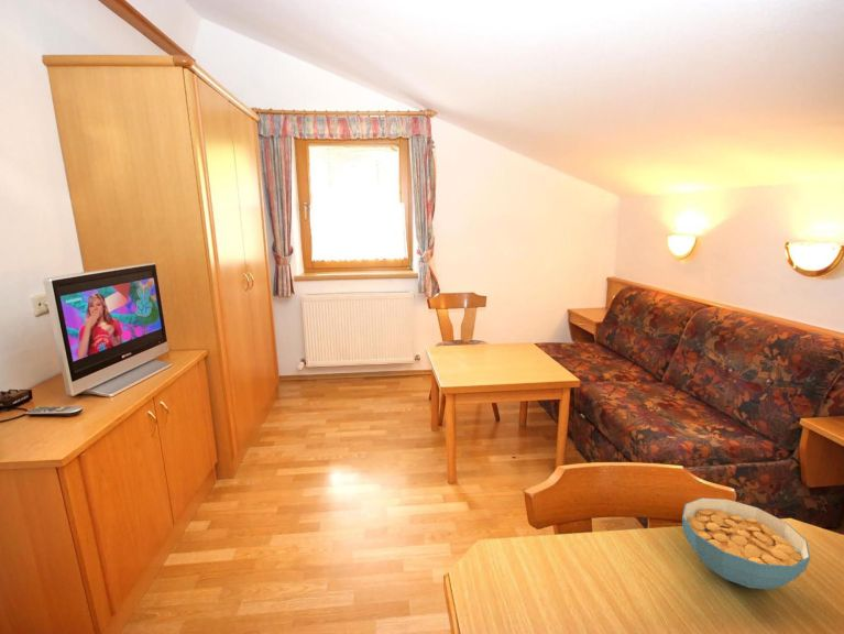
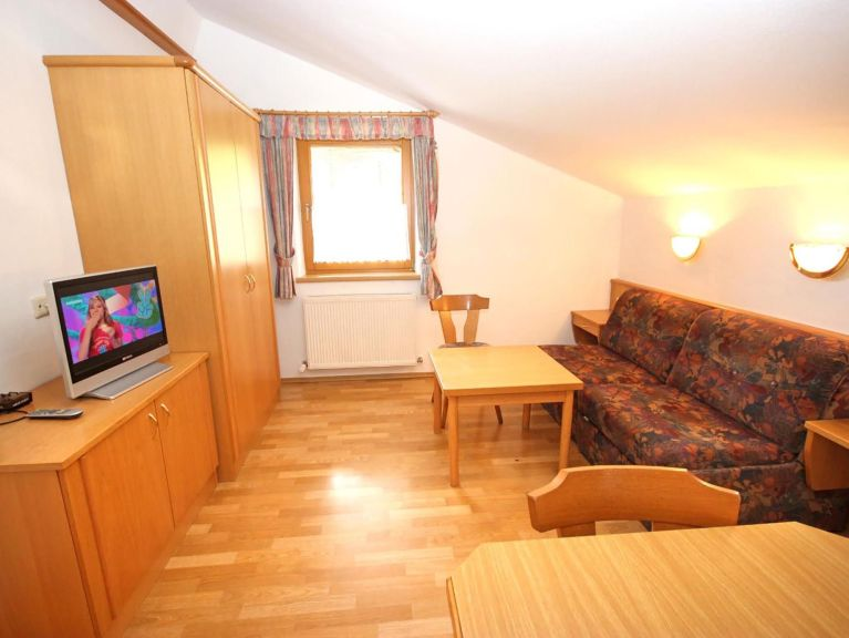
- cereal bowl [681,496,811,590]
